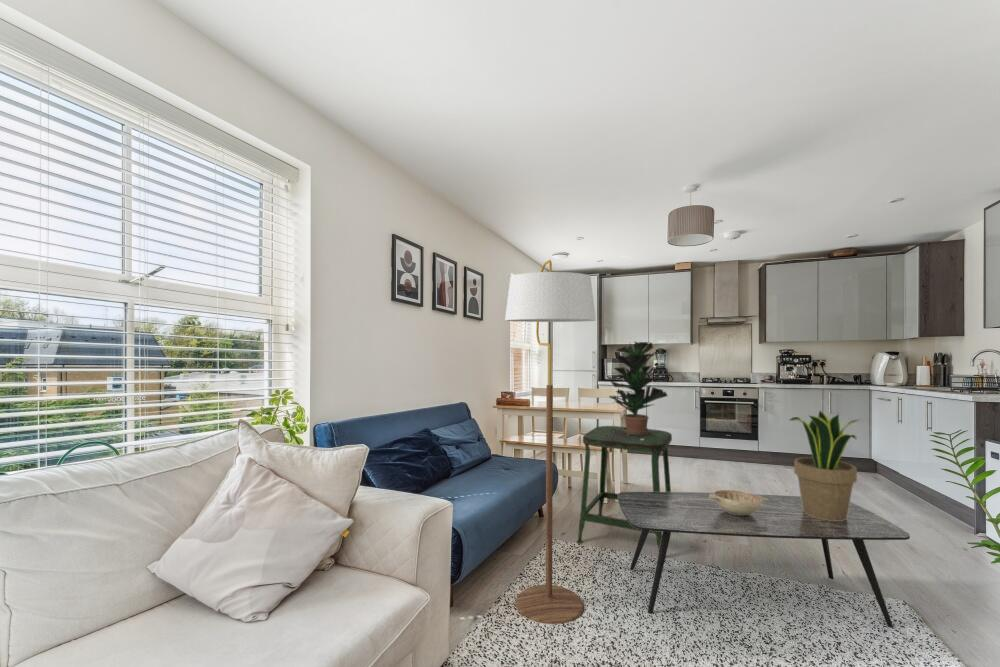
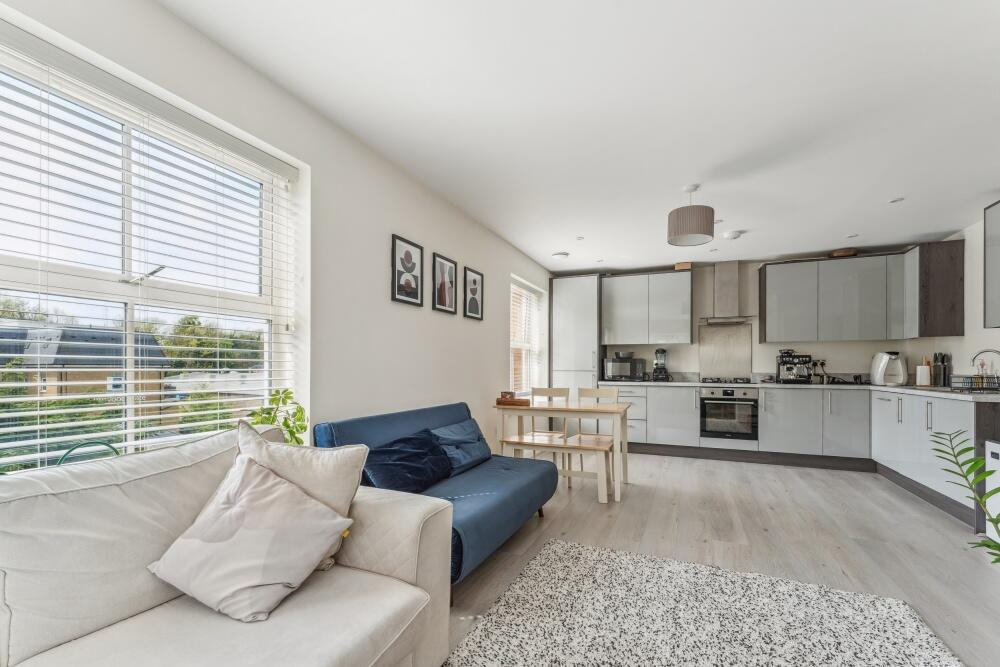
- potted plant [788,409,859,521]
- floor lamp [504,259,597,625]
- coffee table [617,491,911,629]
- potted plant [608,341,669,435]
- decorative bowl [709,489,768,515]
- stool [575,425,673,551]
